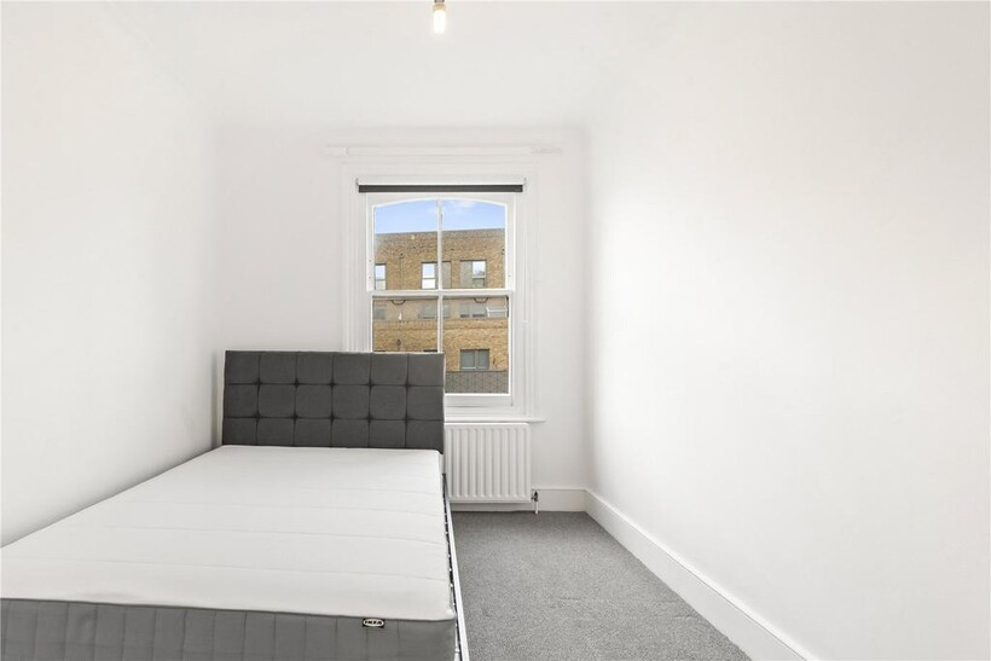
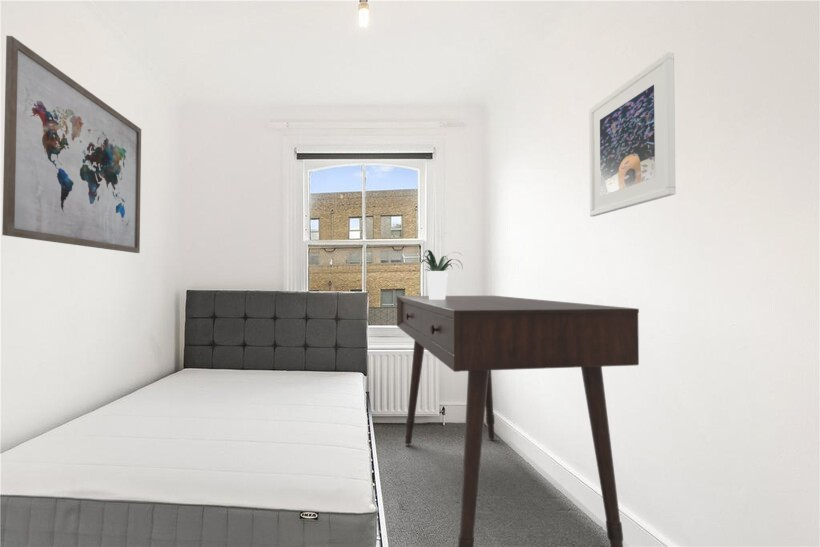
+ potted plant [408,249,464,300]
+ wall art [1,35,142,254]
+ desk [396,295,640,547]
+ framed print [588,51,676,217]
